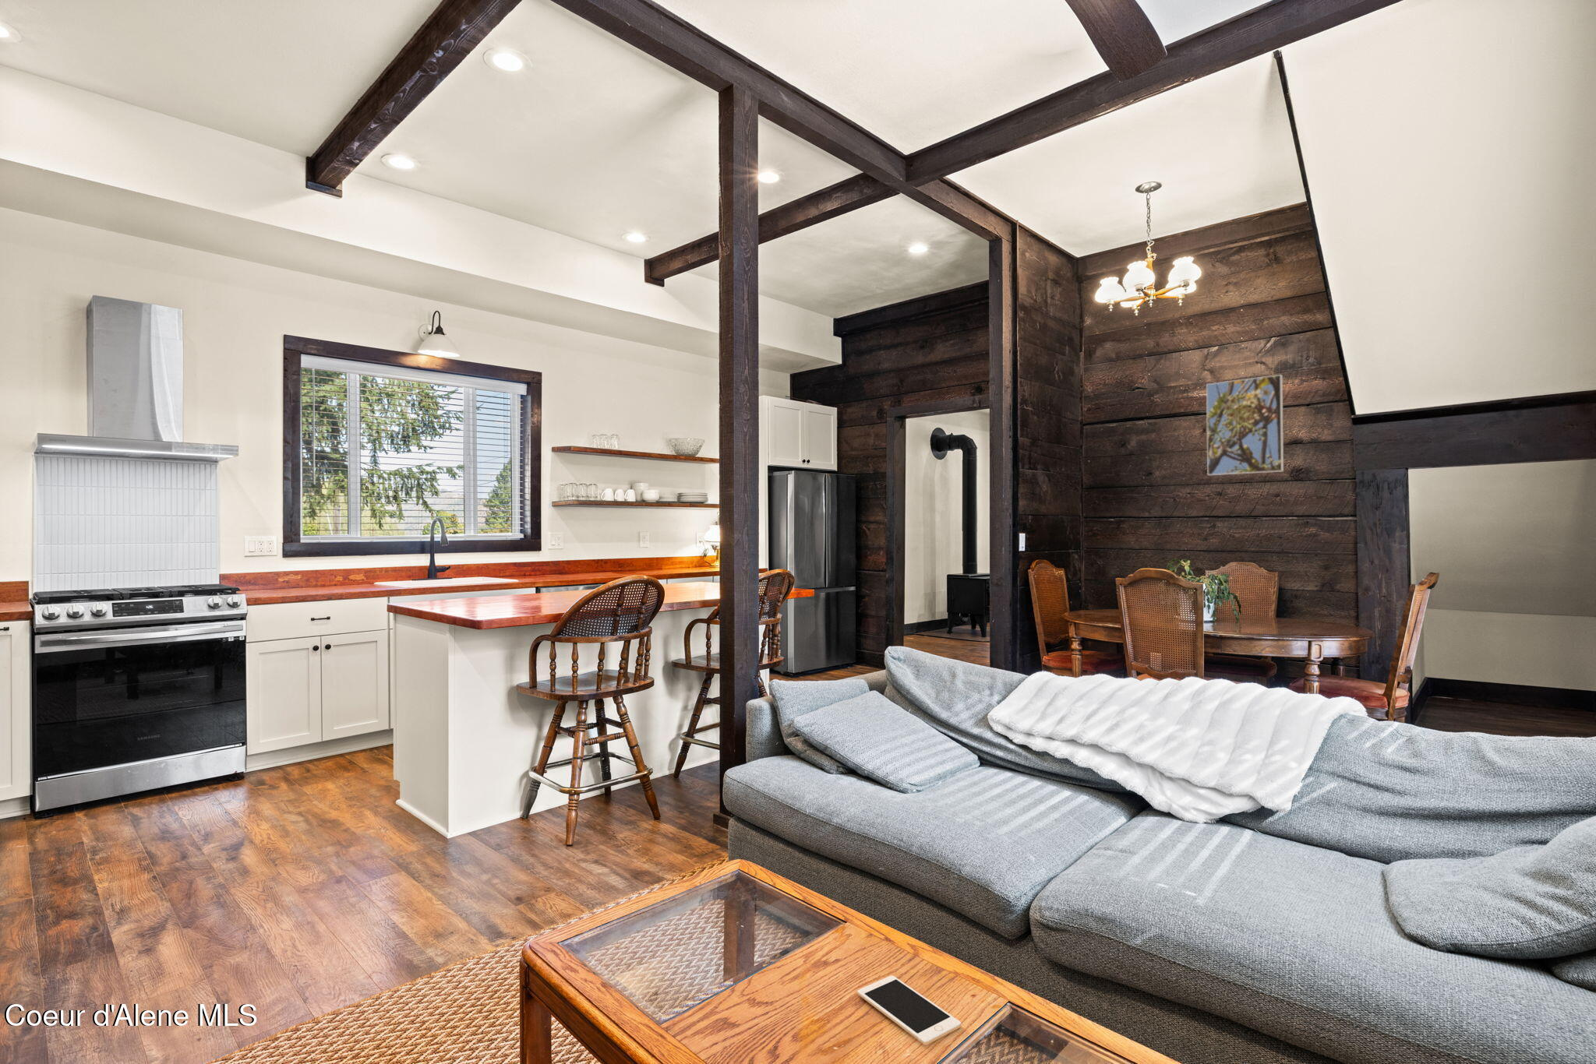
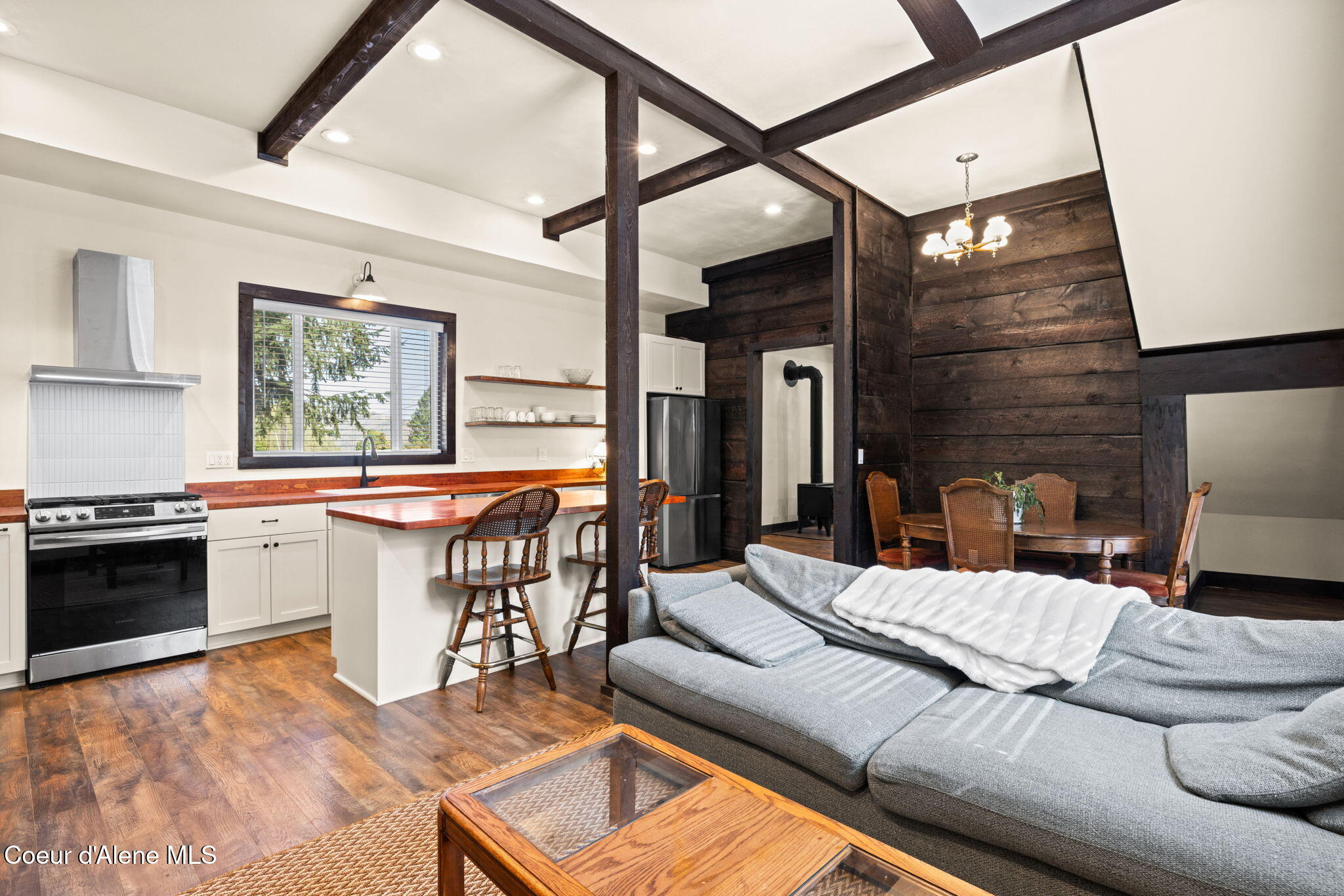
- cell phone [856,975,962,1045]
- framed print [1205,374,1284,476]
